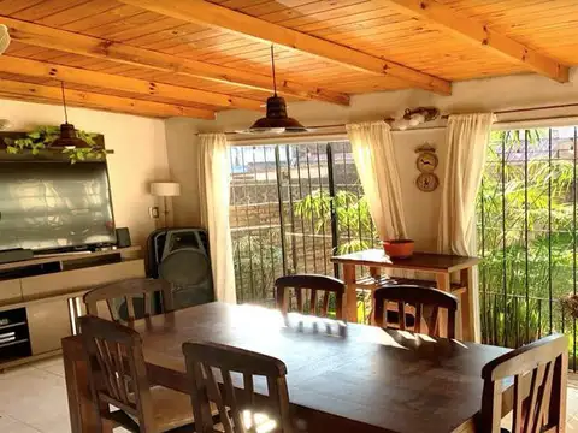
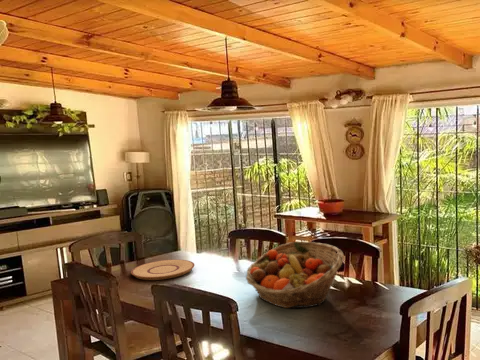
+ plate [130,259,195,281]
+ fruit basket [245,240,345,309]
